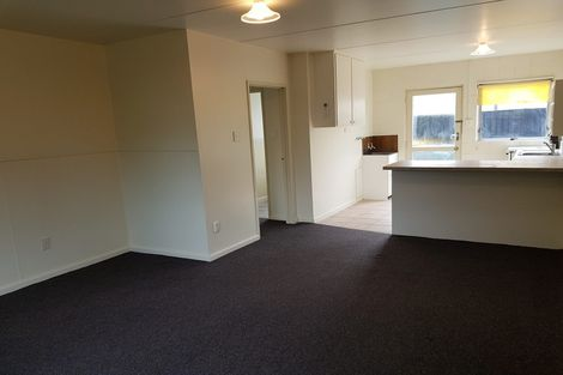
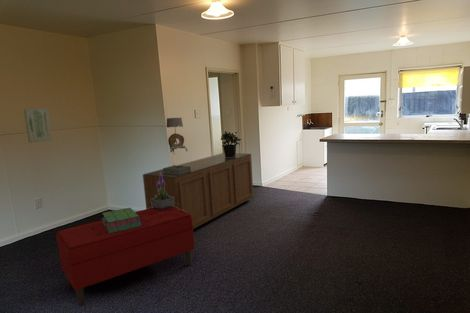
+ potted plant [220,130,242,157]
+ potted plant [151,172,174,210]
+ stack of books [101,207,142,233]
+ sideboard [142,152,254,230]
+ table lamp [162,116,191,173]
+ bench [56,206,195,308]
+ wall art [23,107,53,144]
